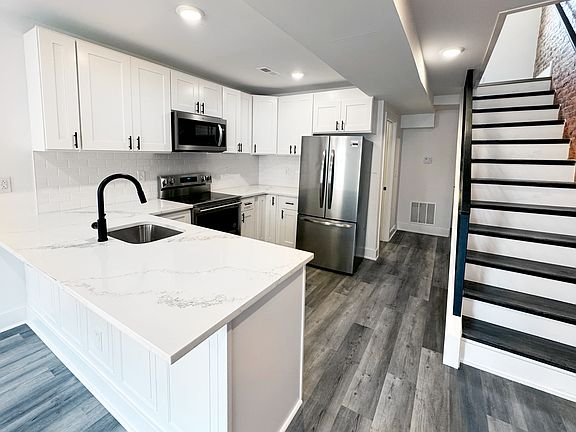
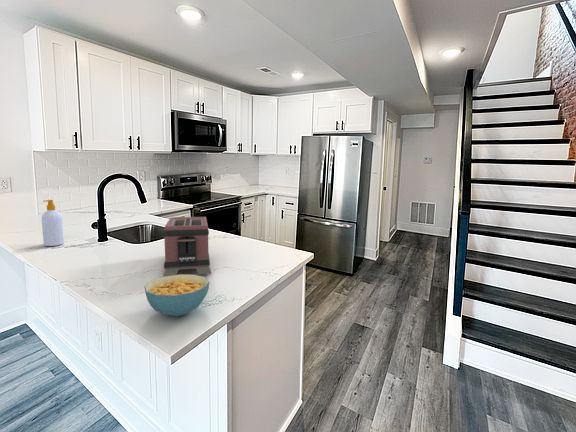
+ toaster [162,216,212,277]
+ soap bottle [41,199,65,247]
+ cereal bowl [143,273,210,317]
